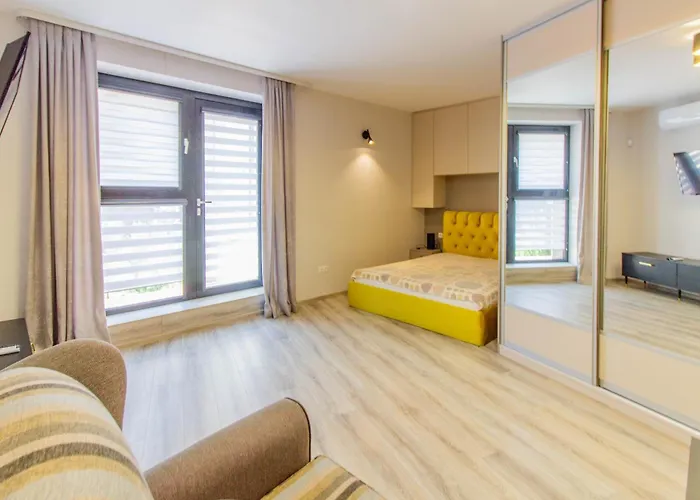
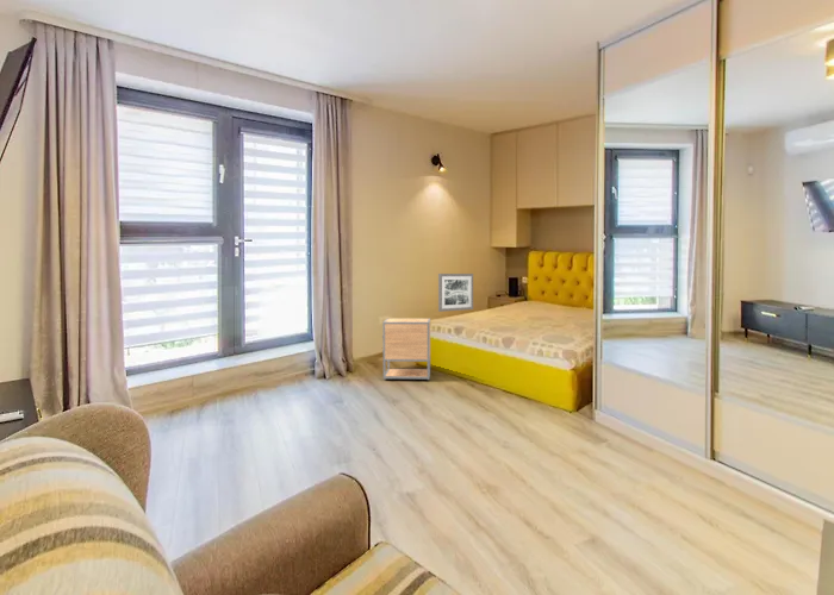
+ wall art [437,273,474,313]
+ nightstand [381,318,431,381]
